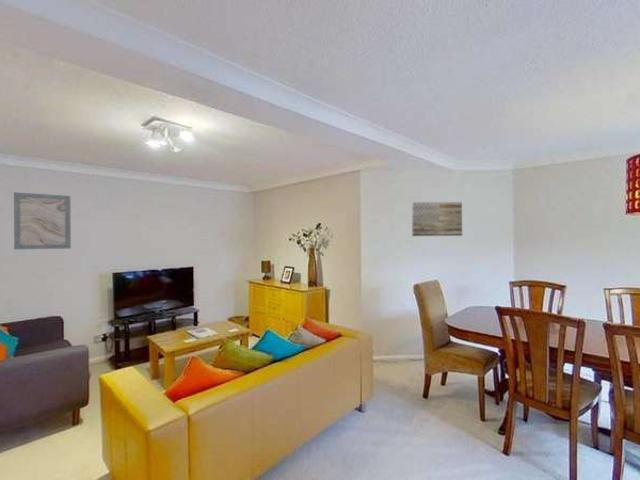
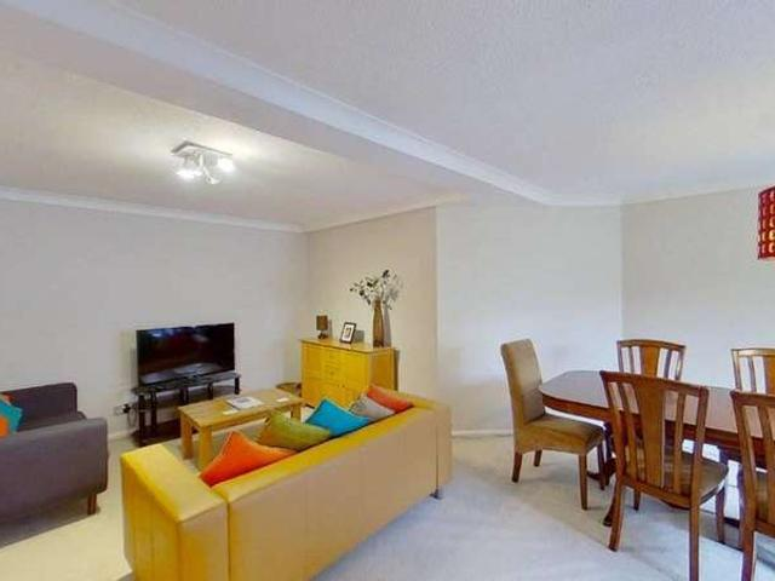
- wall art [13,191,72,251]
- wall art [411,201,463,237]
